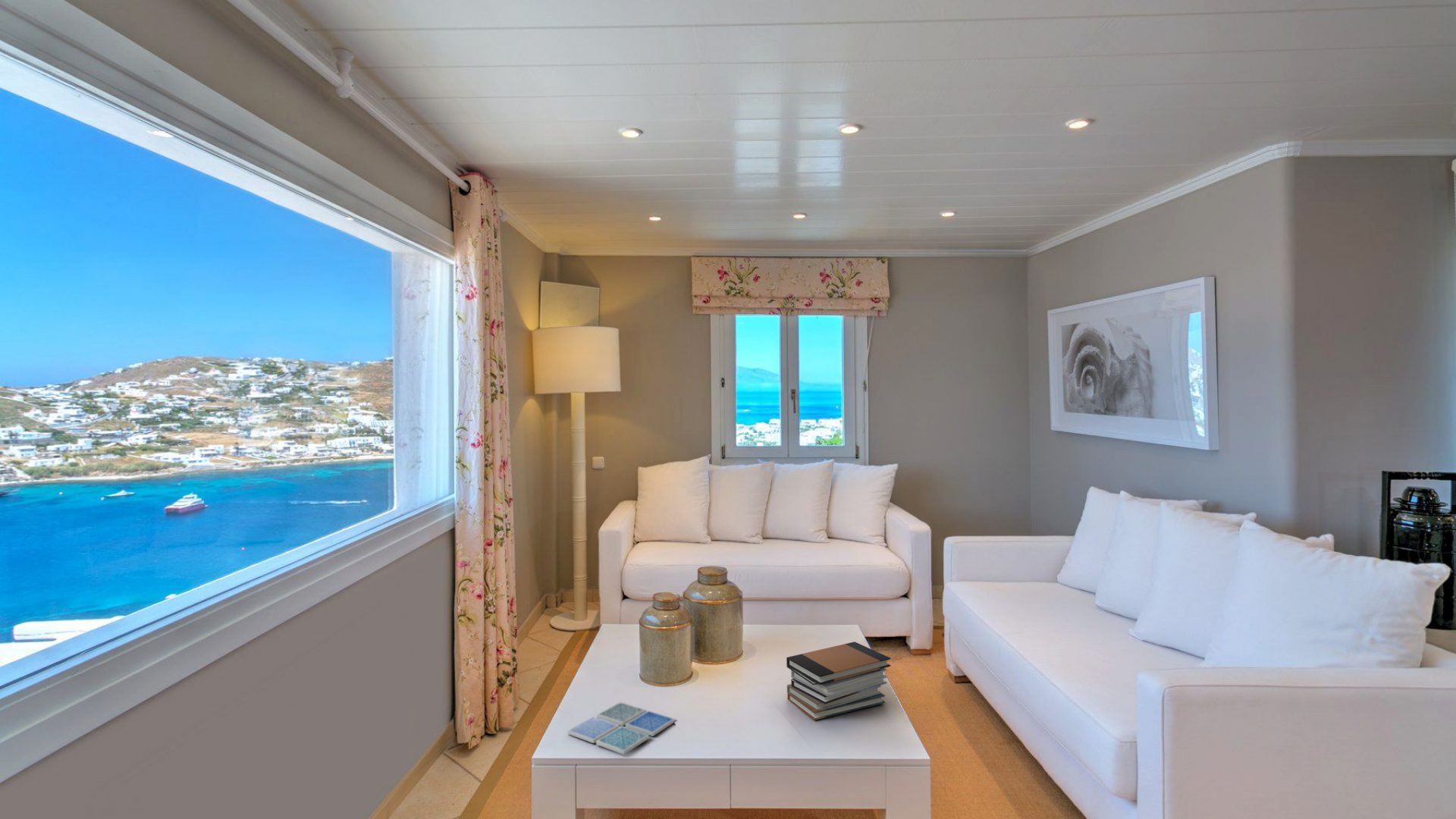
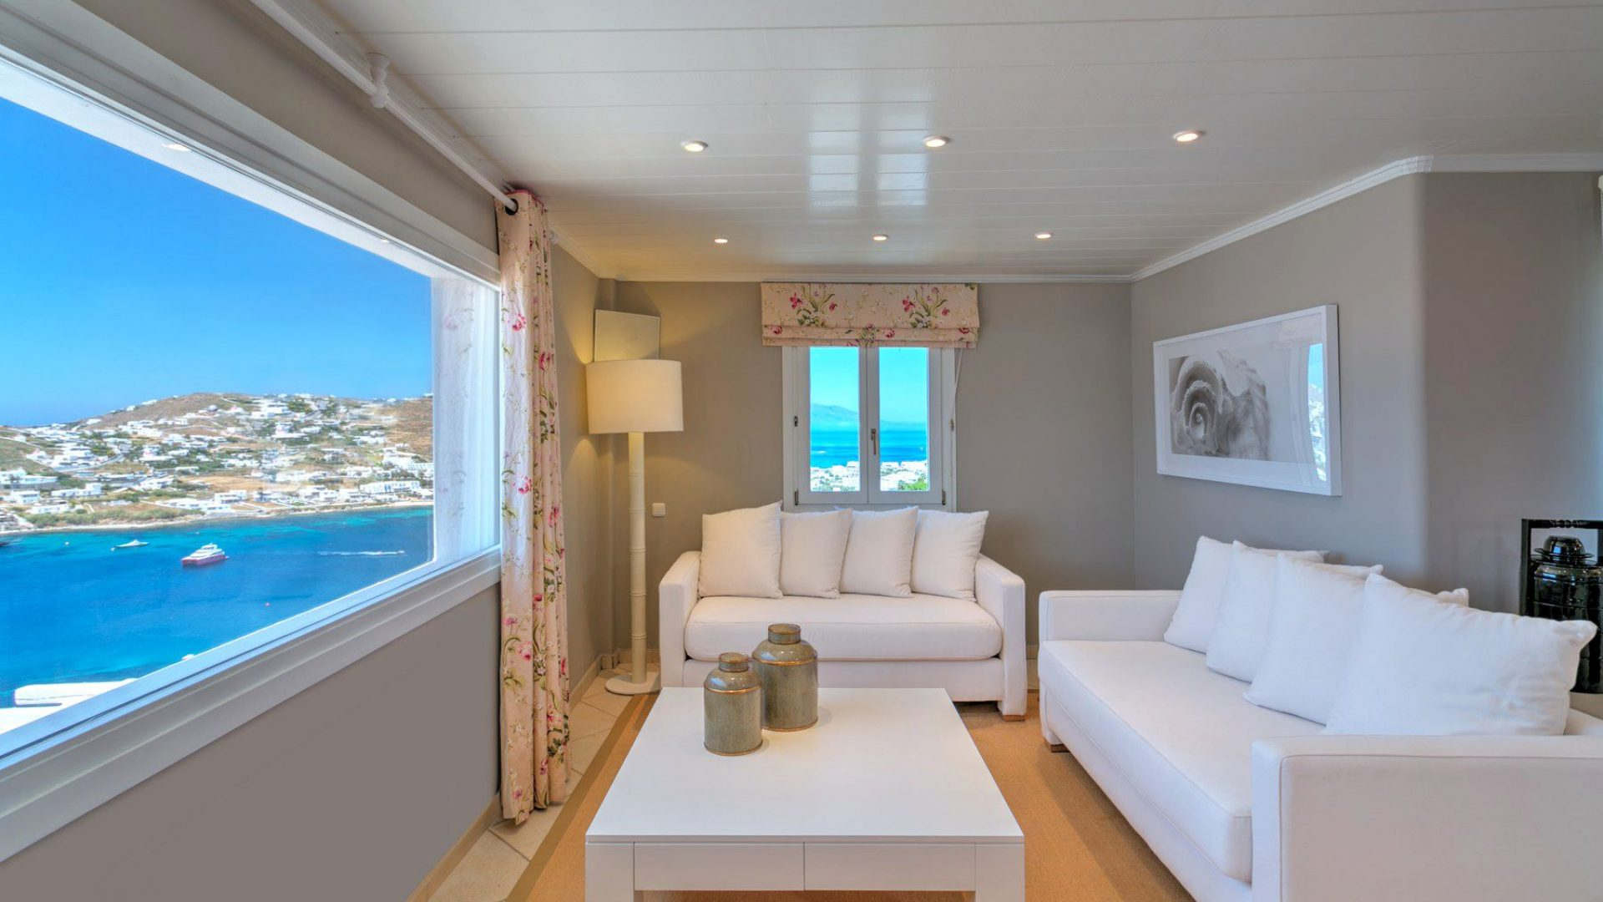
- drink coaster [566,701,676,755]
- book stack [786,641,891,721]
